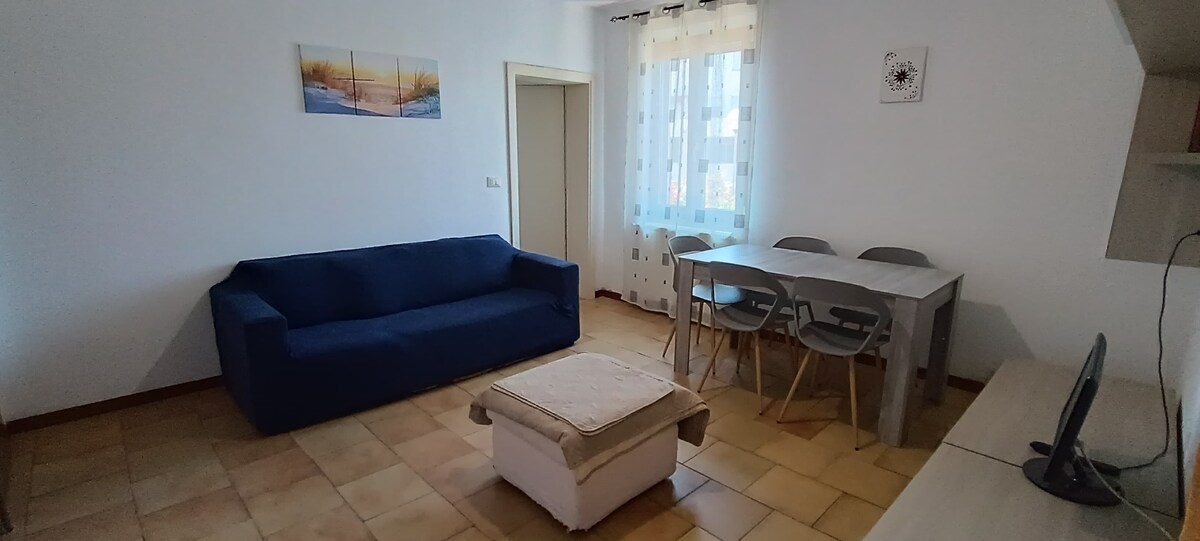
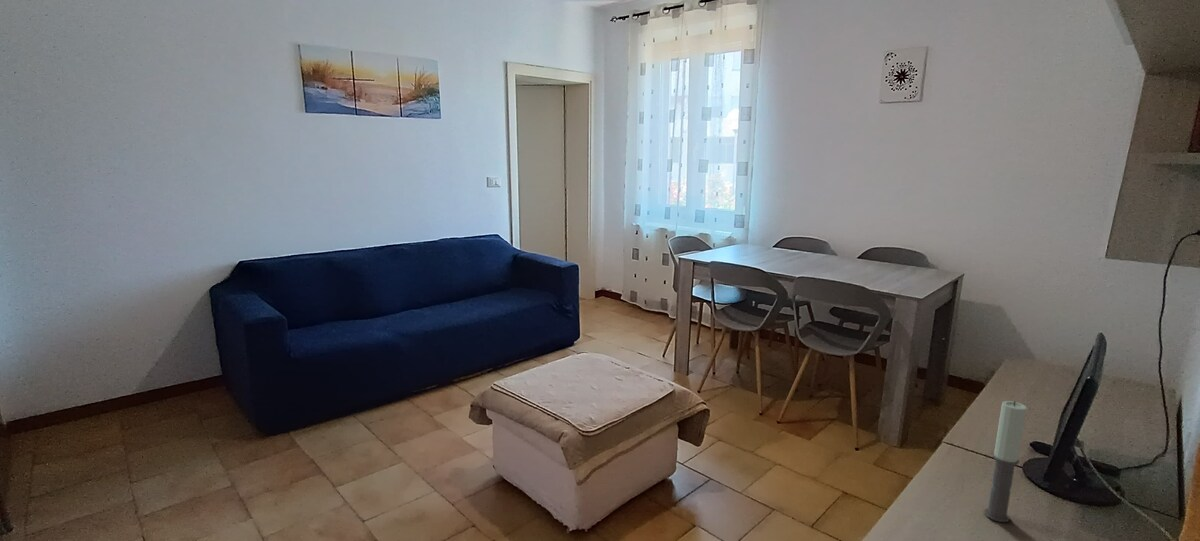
+ candle [983,400,1028,523]
